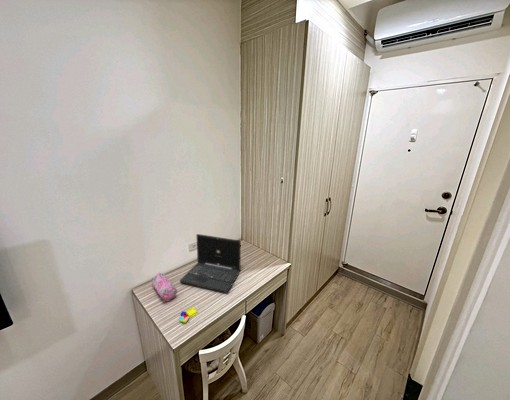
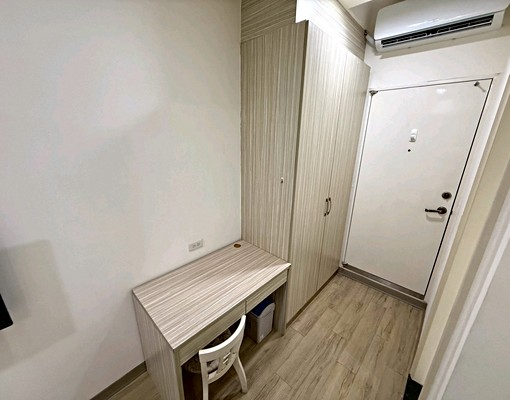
- laptop [179,233,242,294]
- sticky notes [178,306,198,324]
- pencil case [151,272,178,302]
